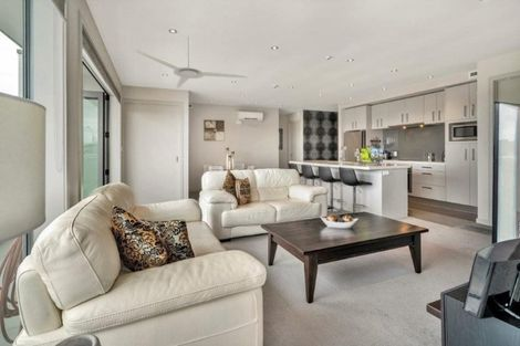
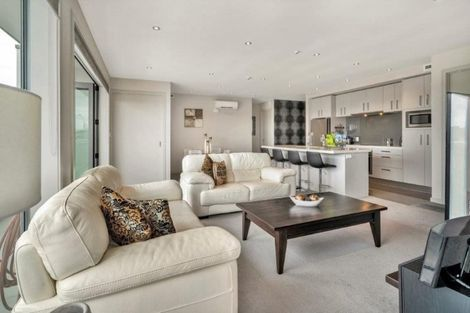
- ceiling fan [136,35,250,90]
